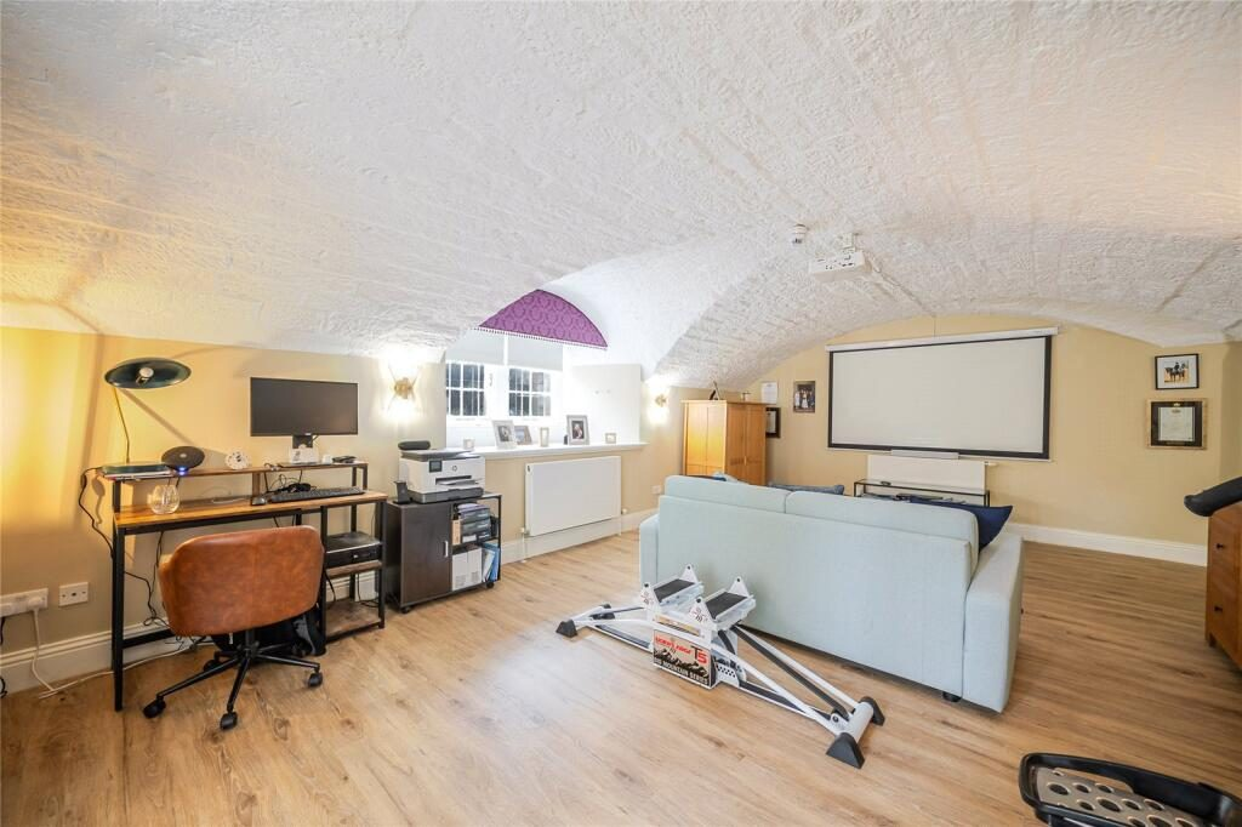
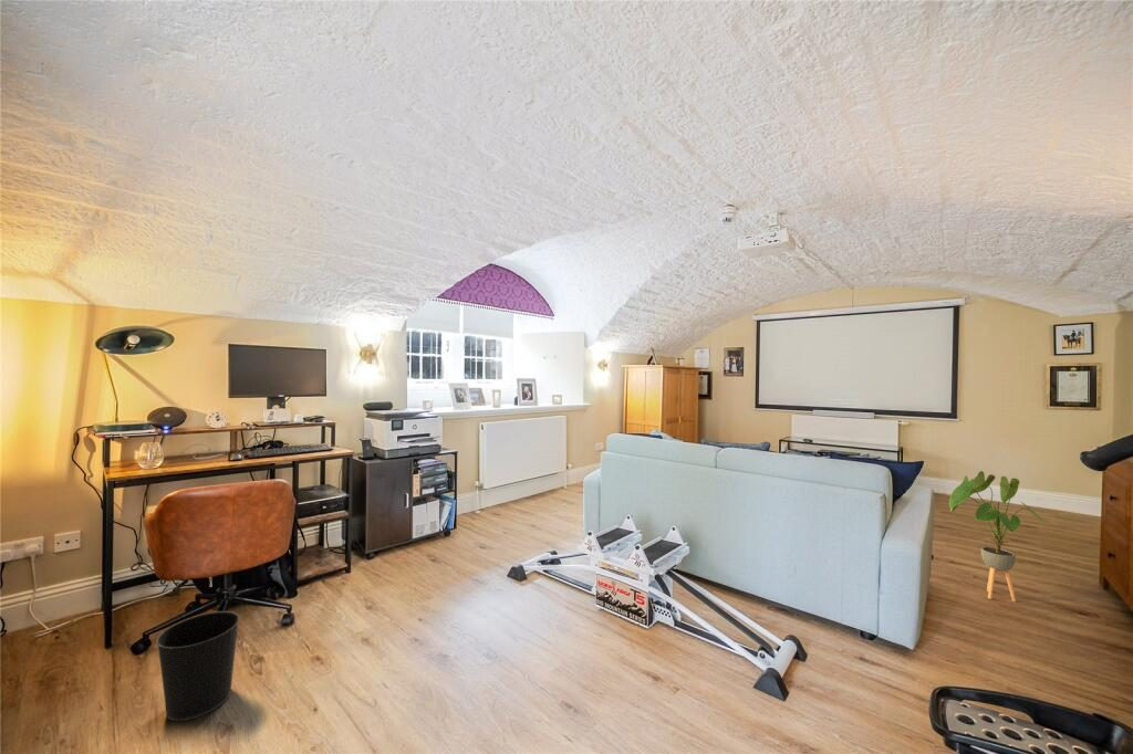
+ house plant [948,470,1048,603]
+ wastebasket [155,610,241,722]
